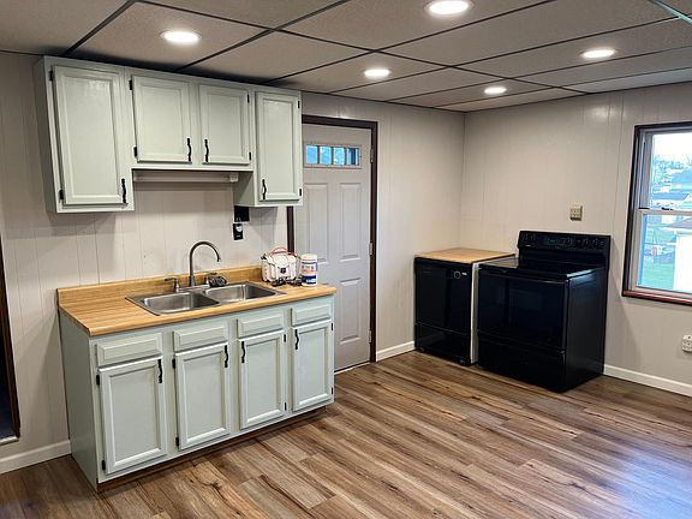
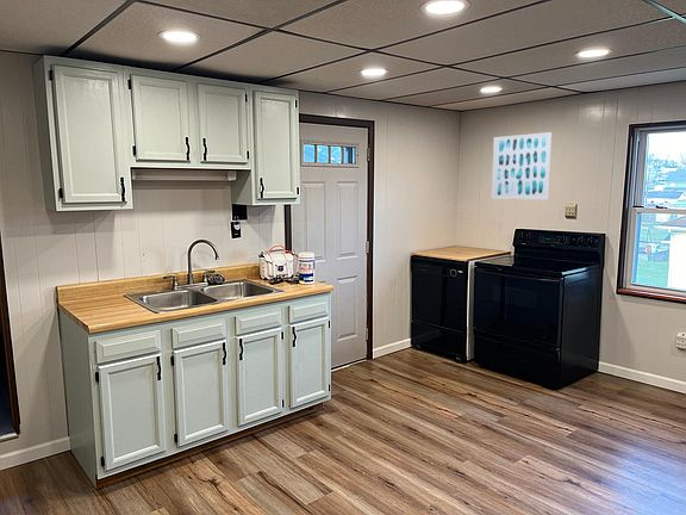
+ wall art [491,131,554,200]
